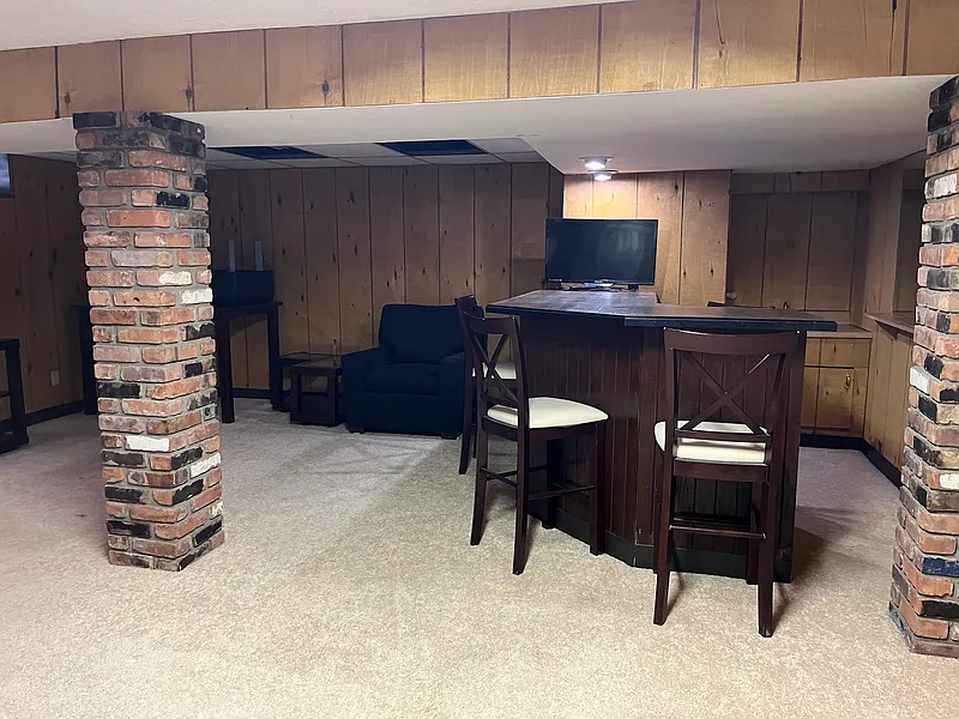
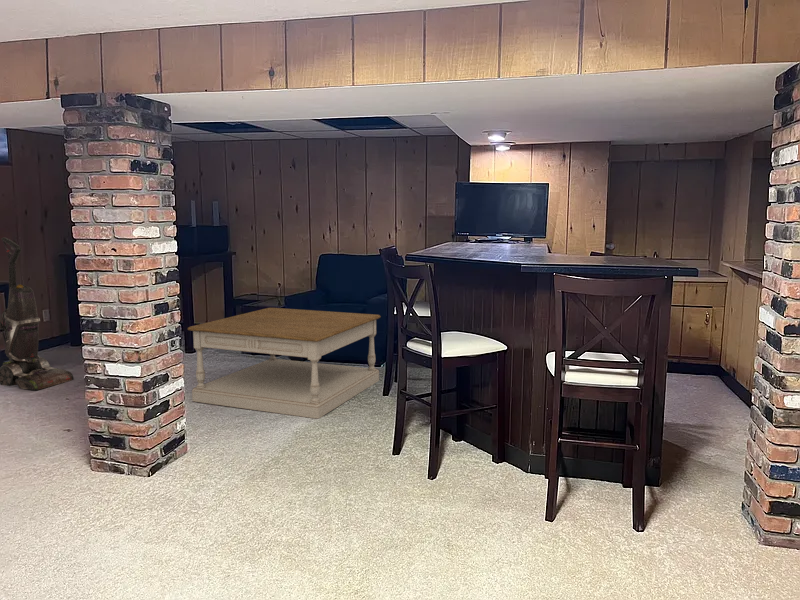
+ coffee table [187,307,382,420]
+ vacuum cleaner [0,236,75,391]
